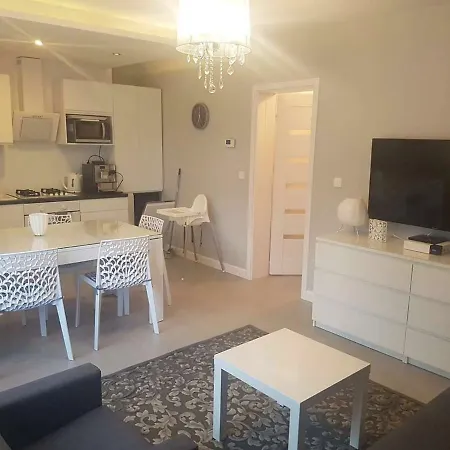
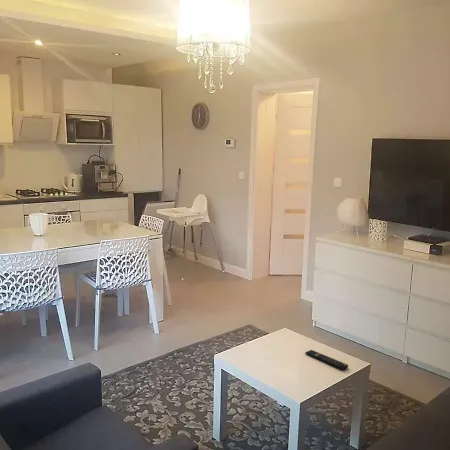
+ remote control [304,349,349,371]
